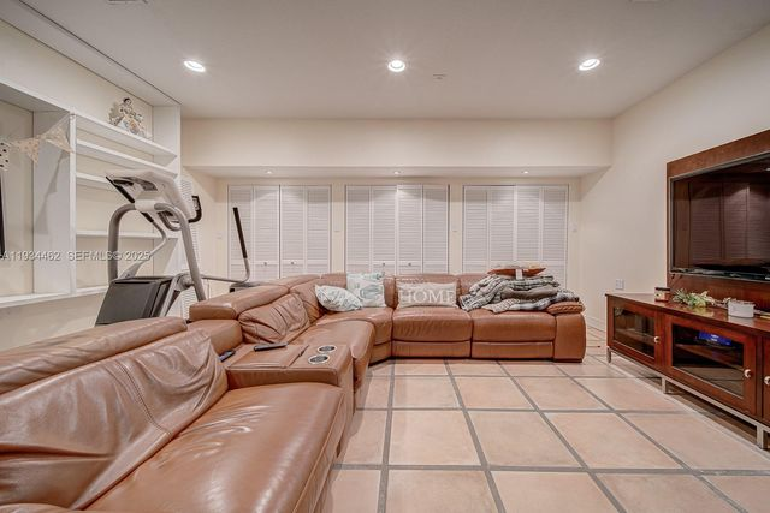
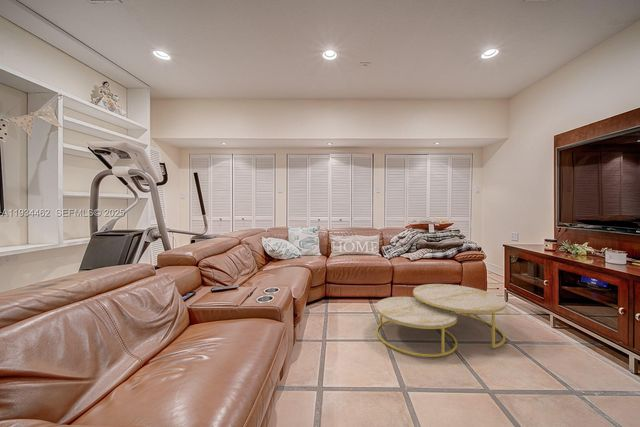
+ coffee table [375,283,507,358]
